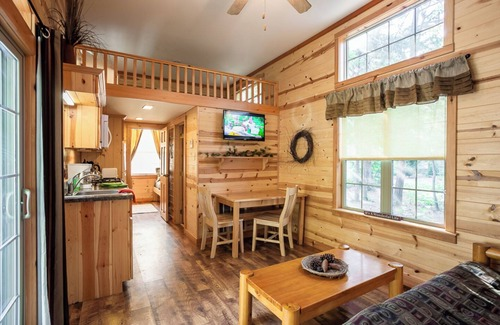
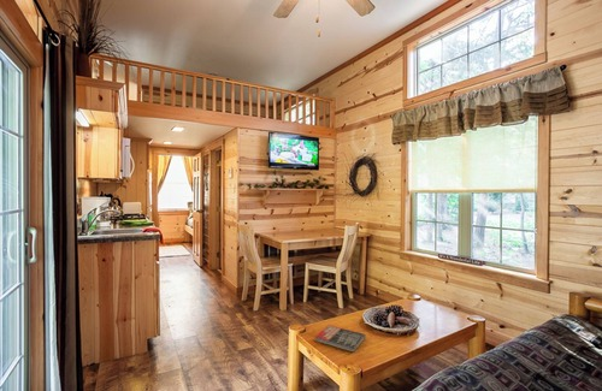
+ book [313,324,366,353]
